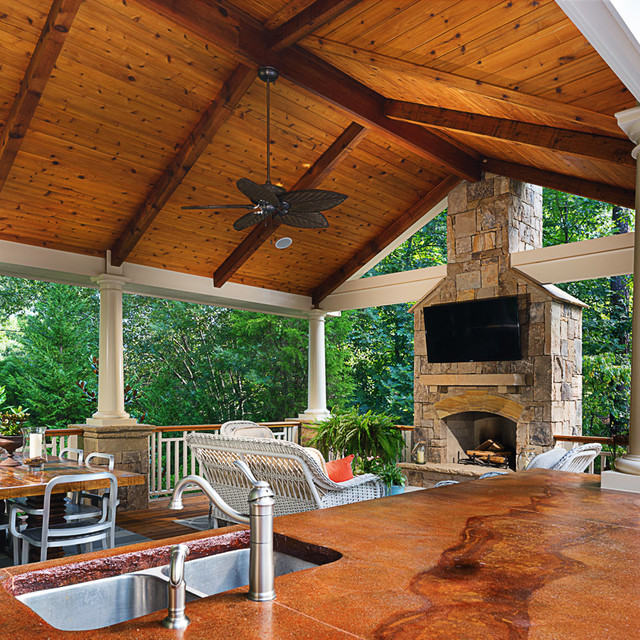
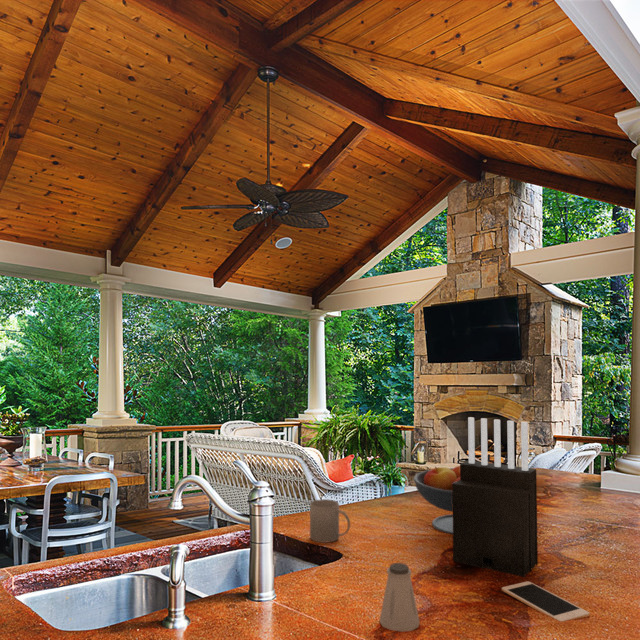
+ knife block [452,416,539,578]
+ cell phone [501,581,590,622]
+ saltshaker [378,562,421,633]
+ fruit bowl [412,461,503,535]
+ mug [309,498,351,543]
